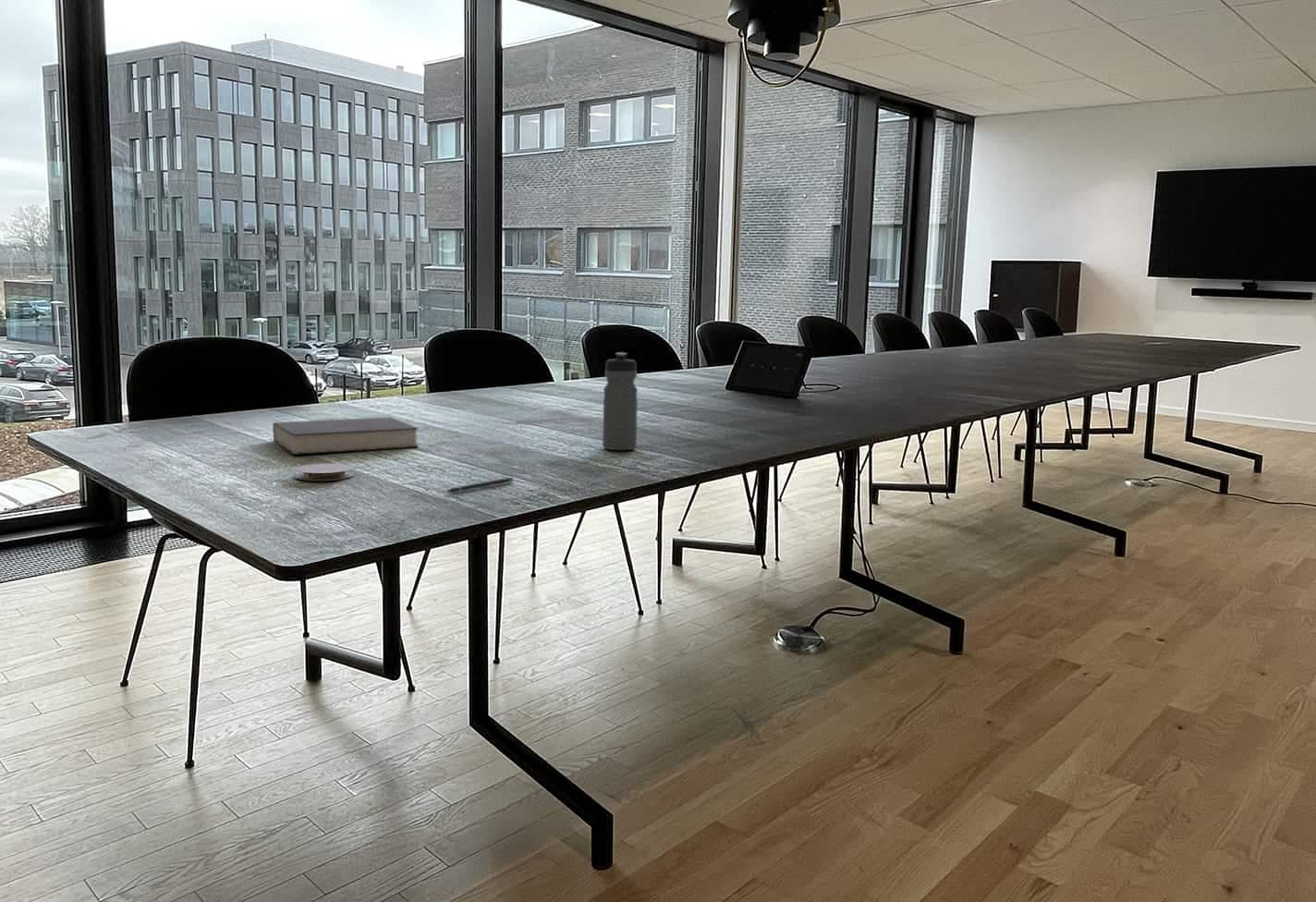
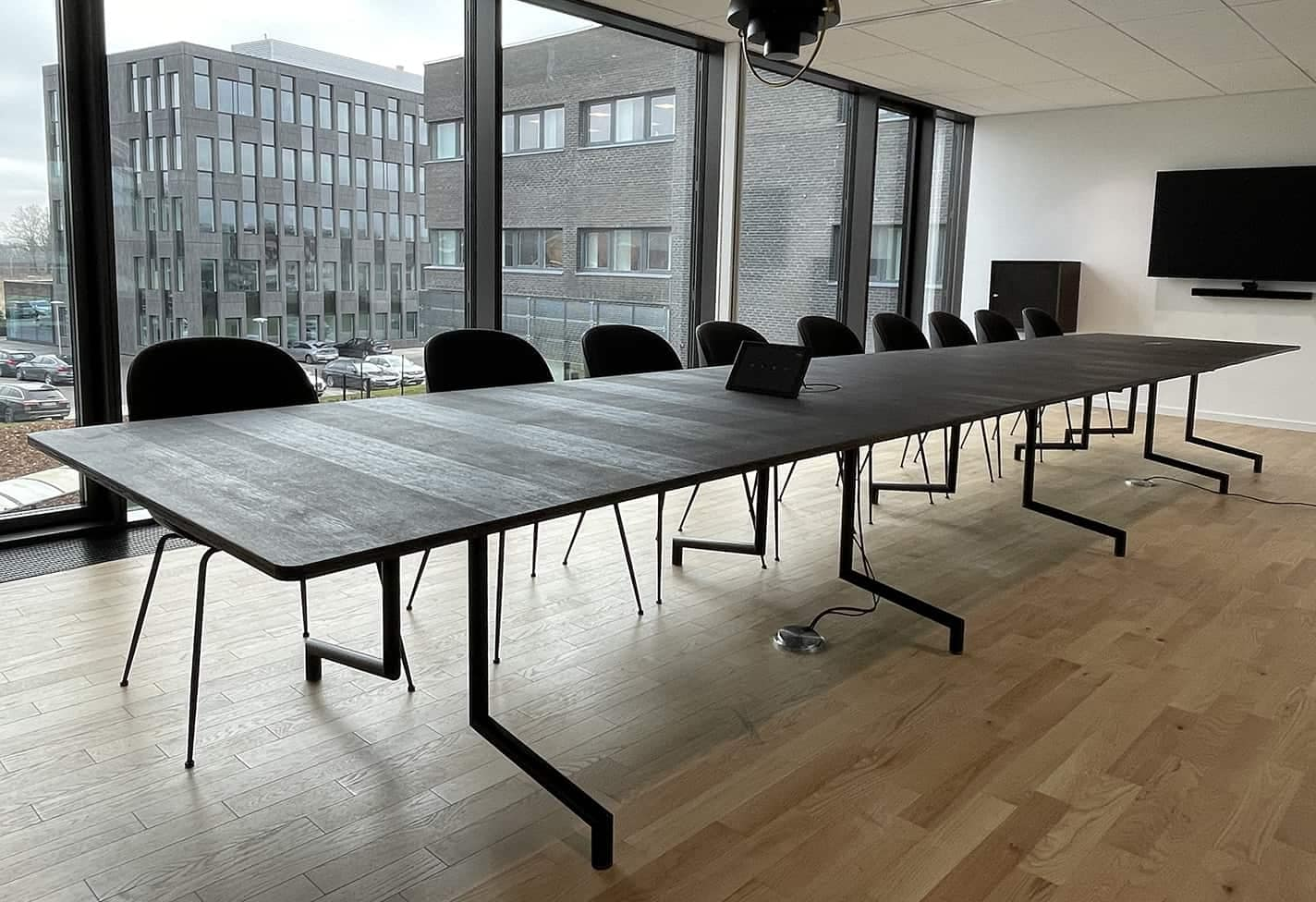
- pen [445,477,514,494]
- coaster [295,463,355,481]
- book [272,416,420,456]
- water bottle [602,351,639,451]
